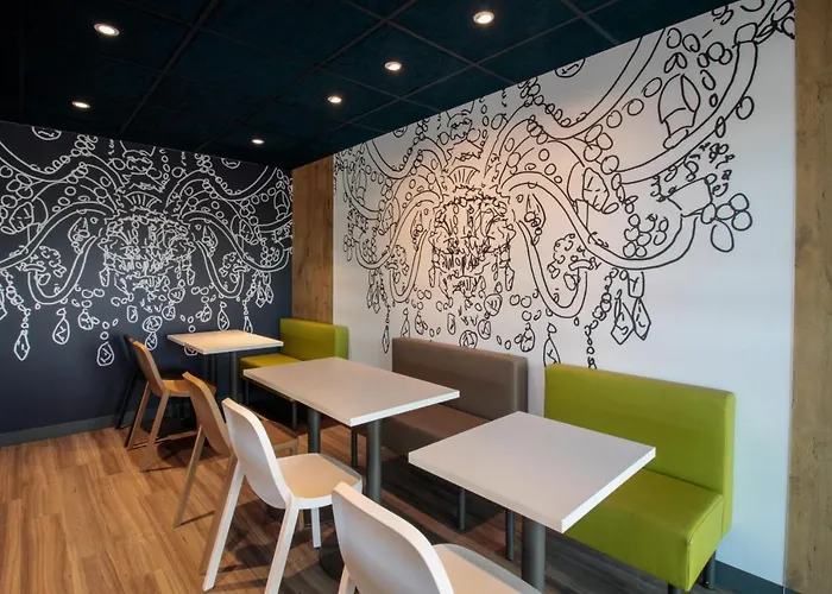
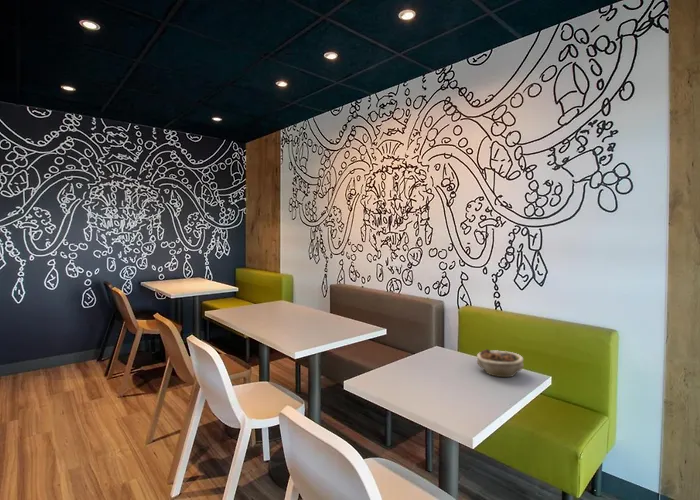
+ succulent planter [476,348,525,378]
